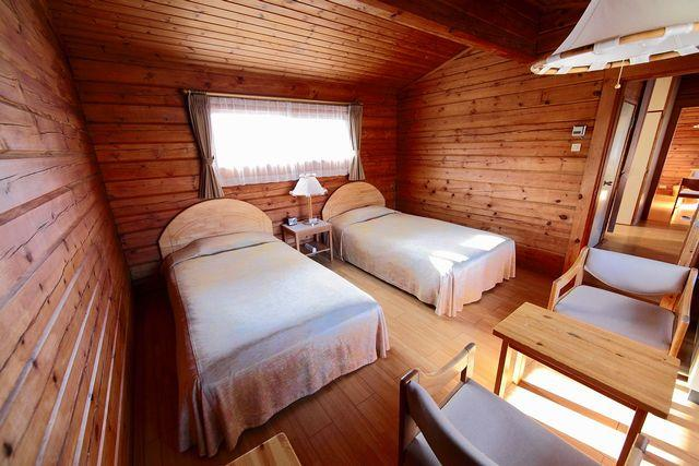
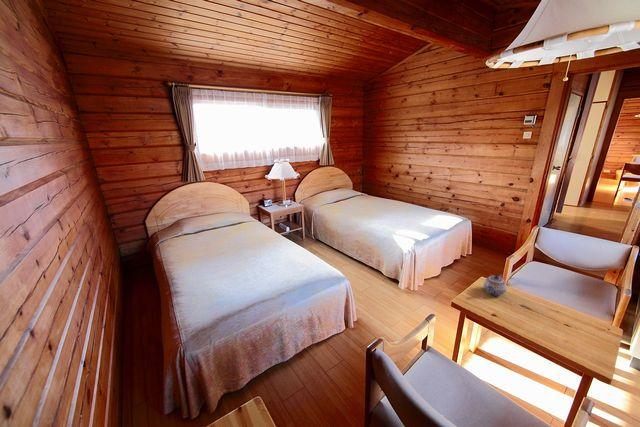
+ teapot [483,274,508,297]
